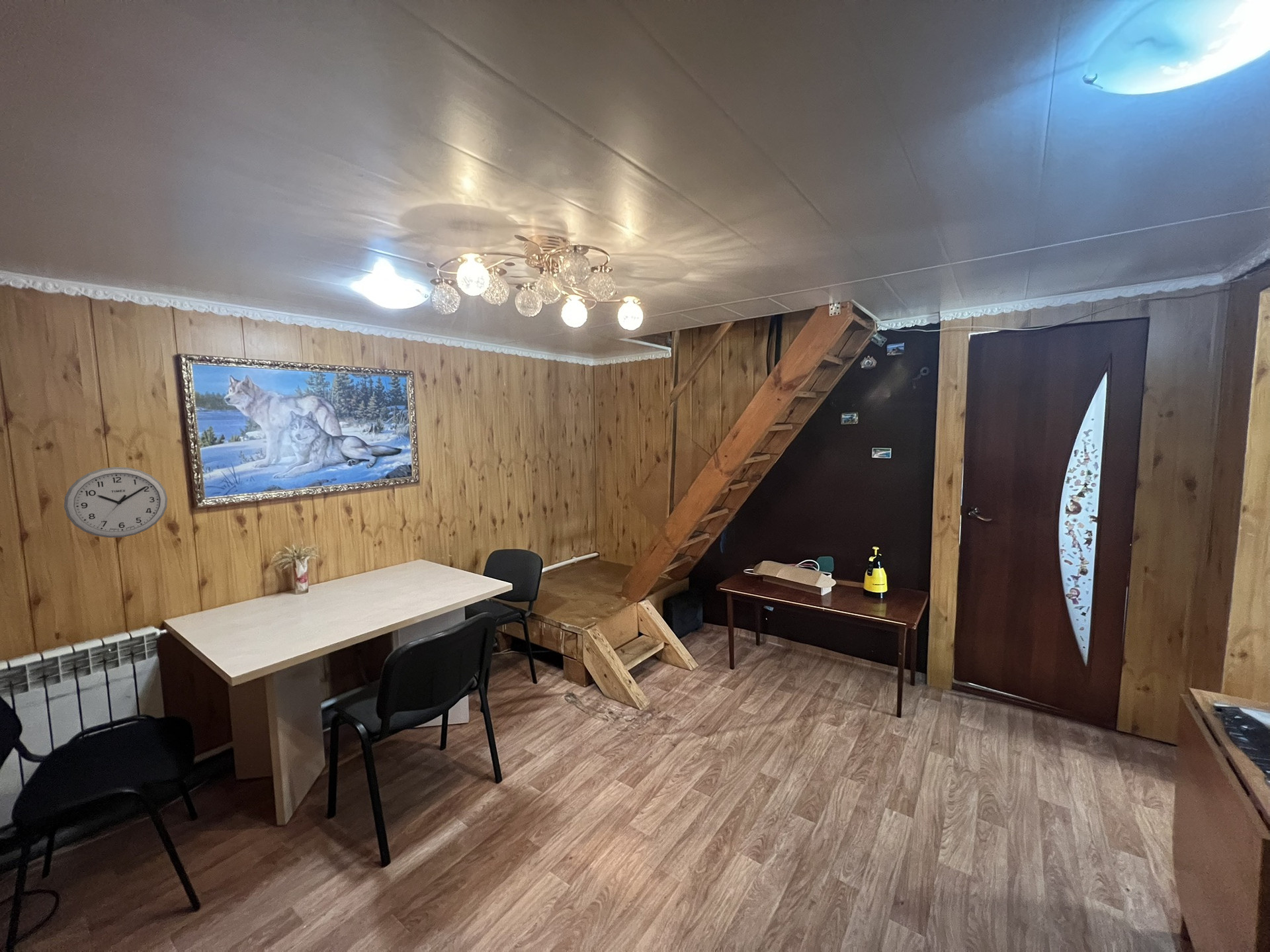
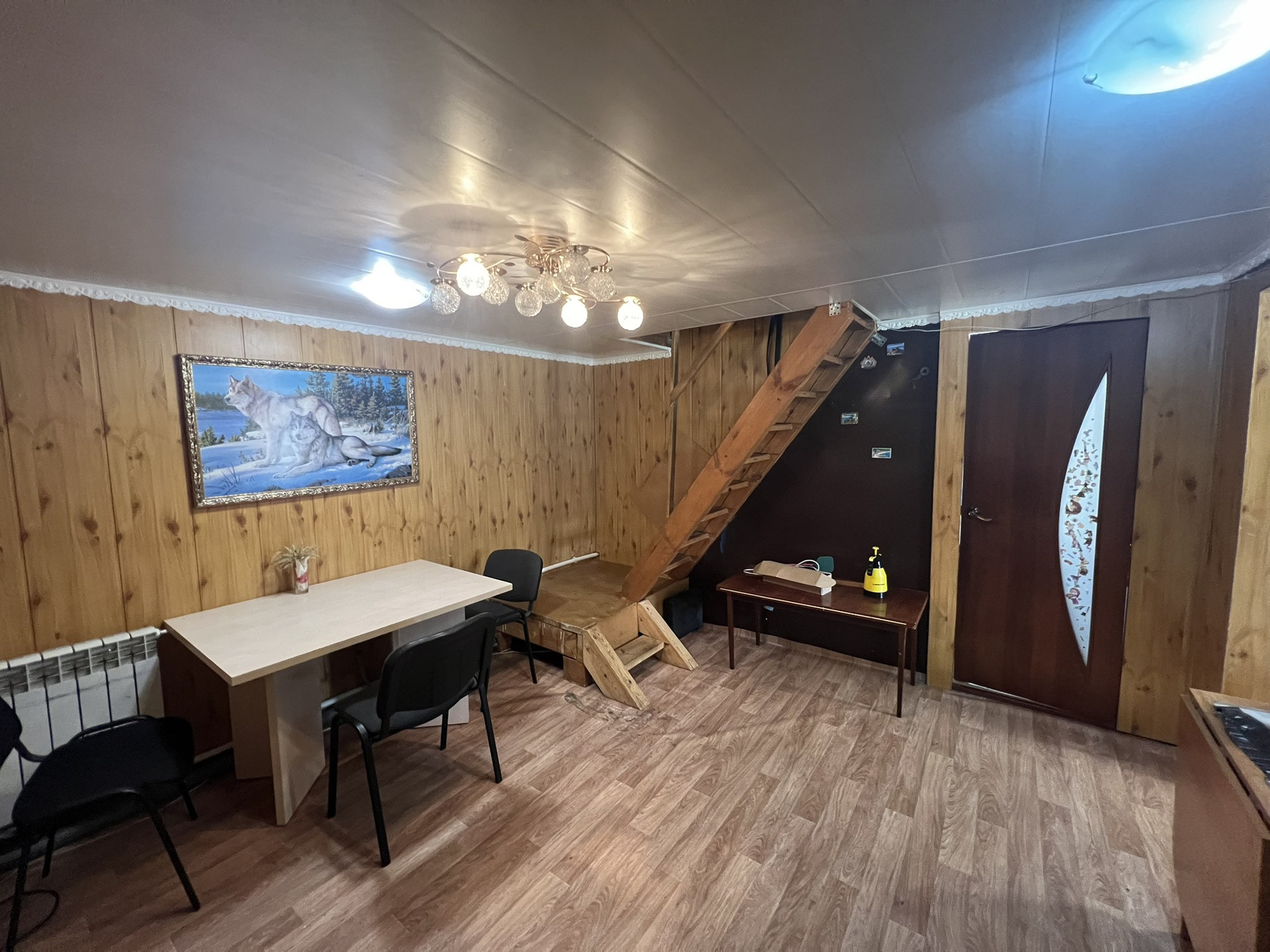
- wall clock [64,466,168,539]
